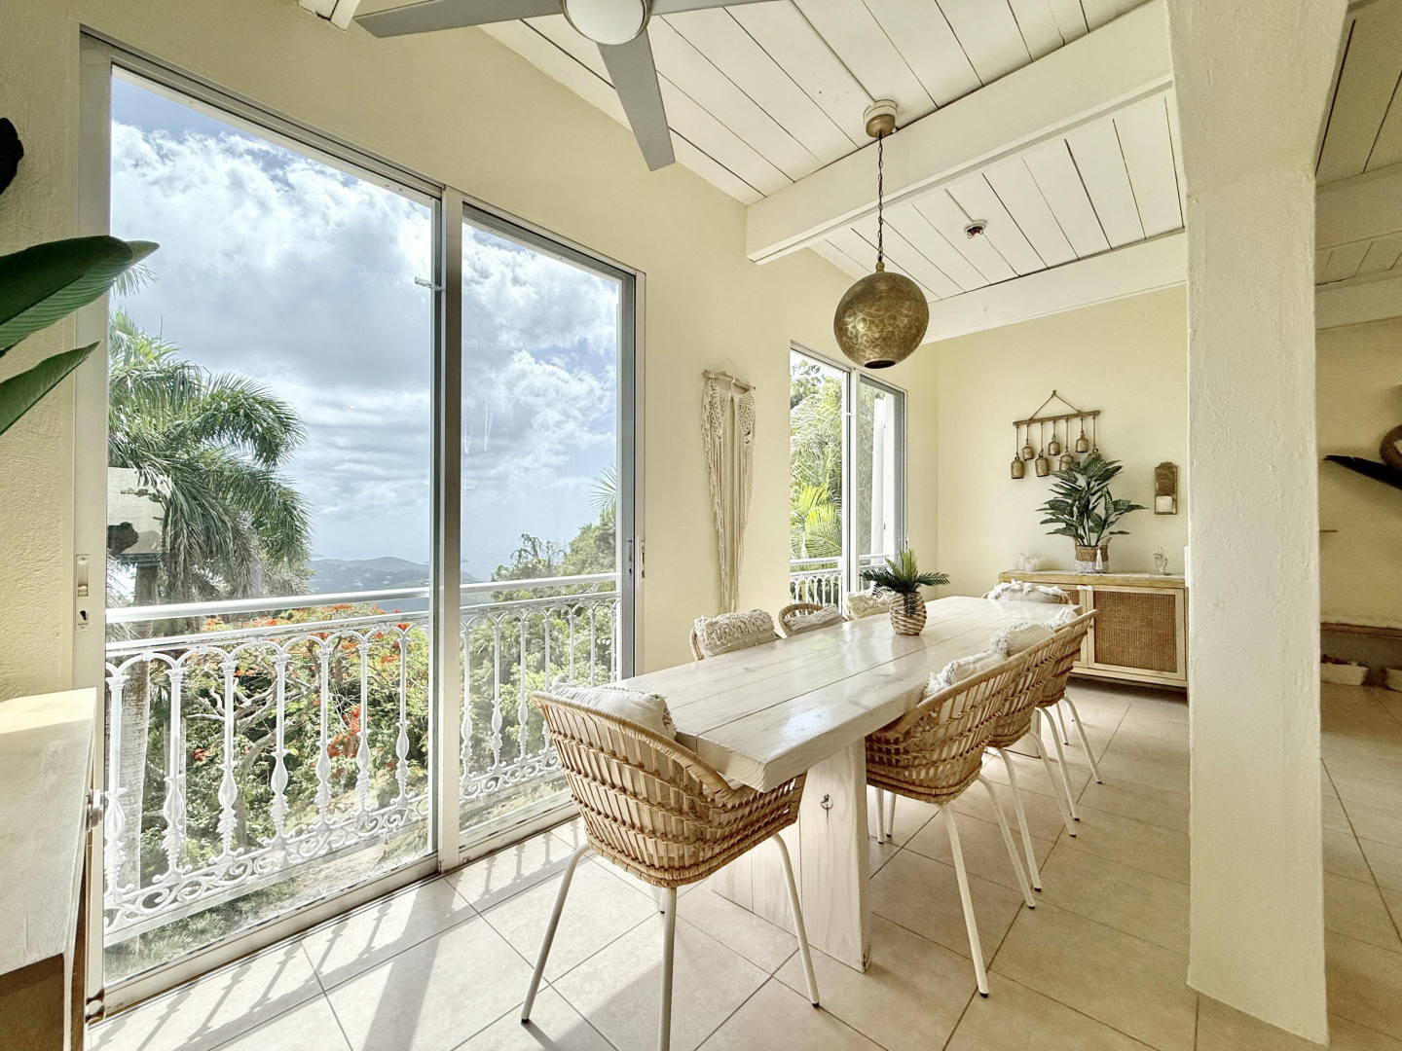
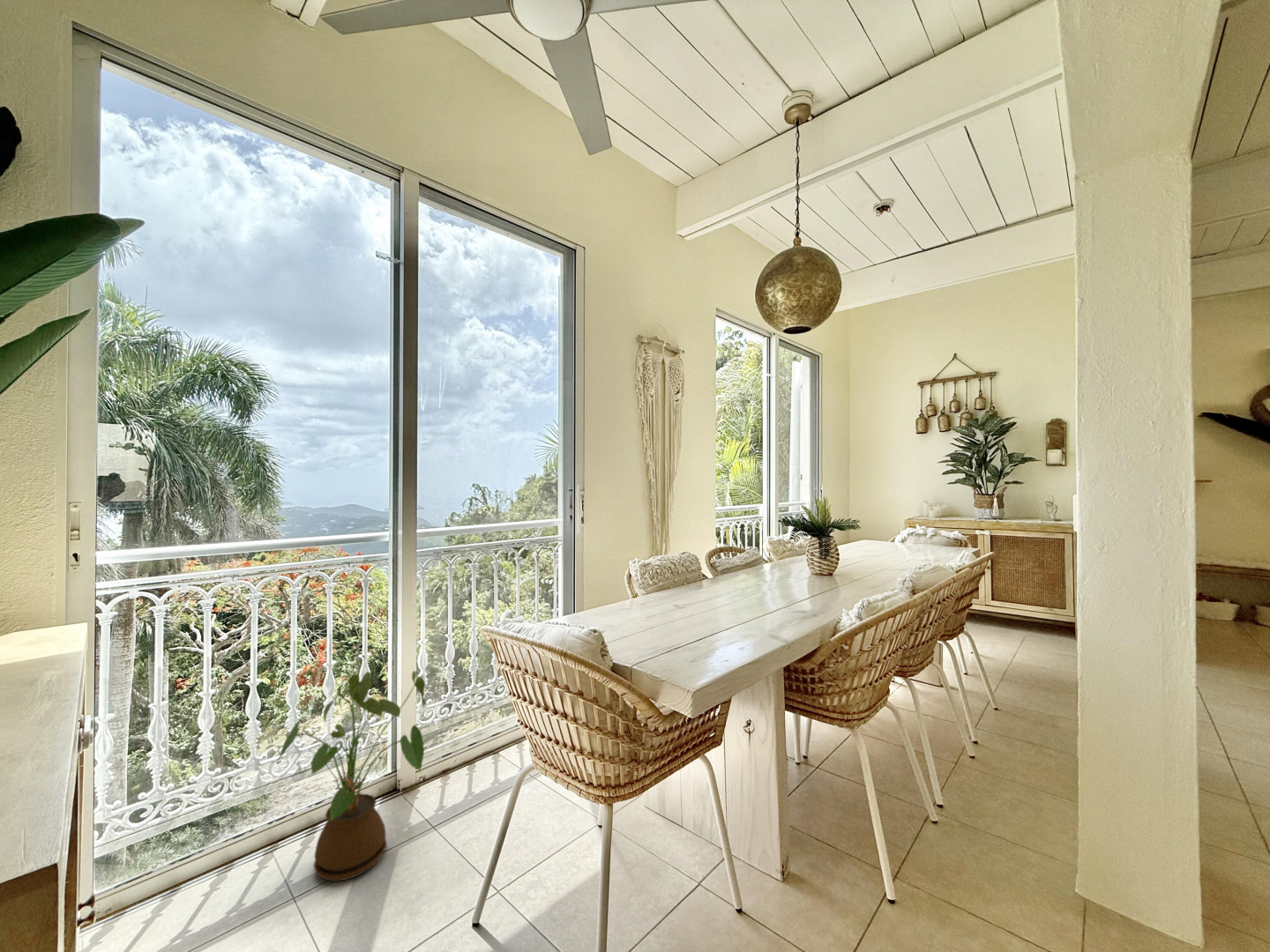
+ house plant [277,670,428,882]
